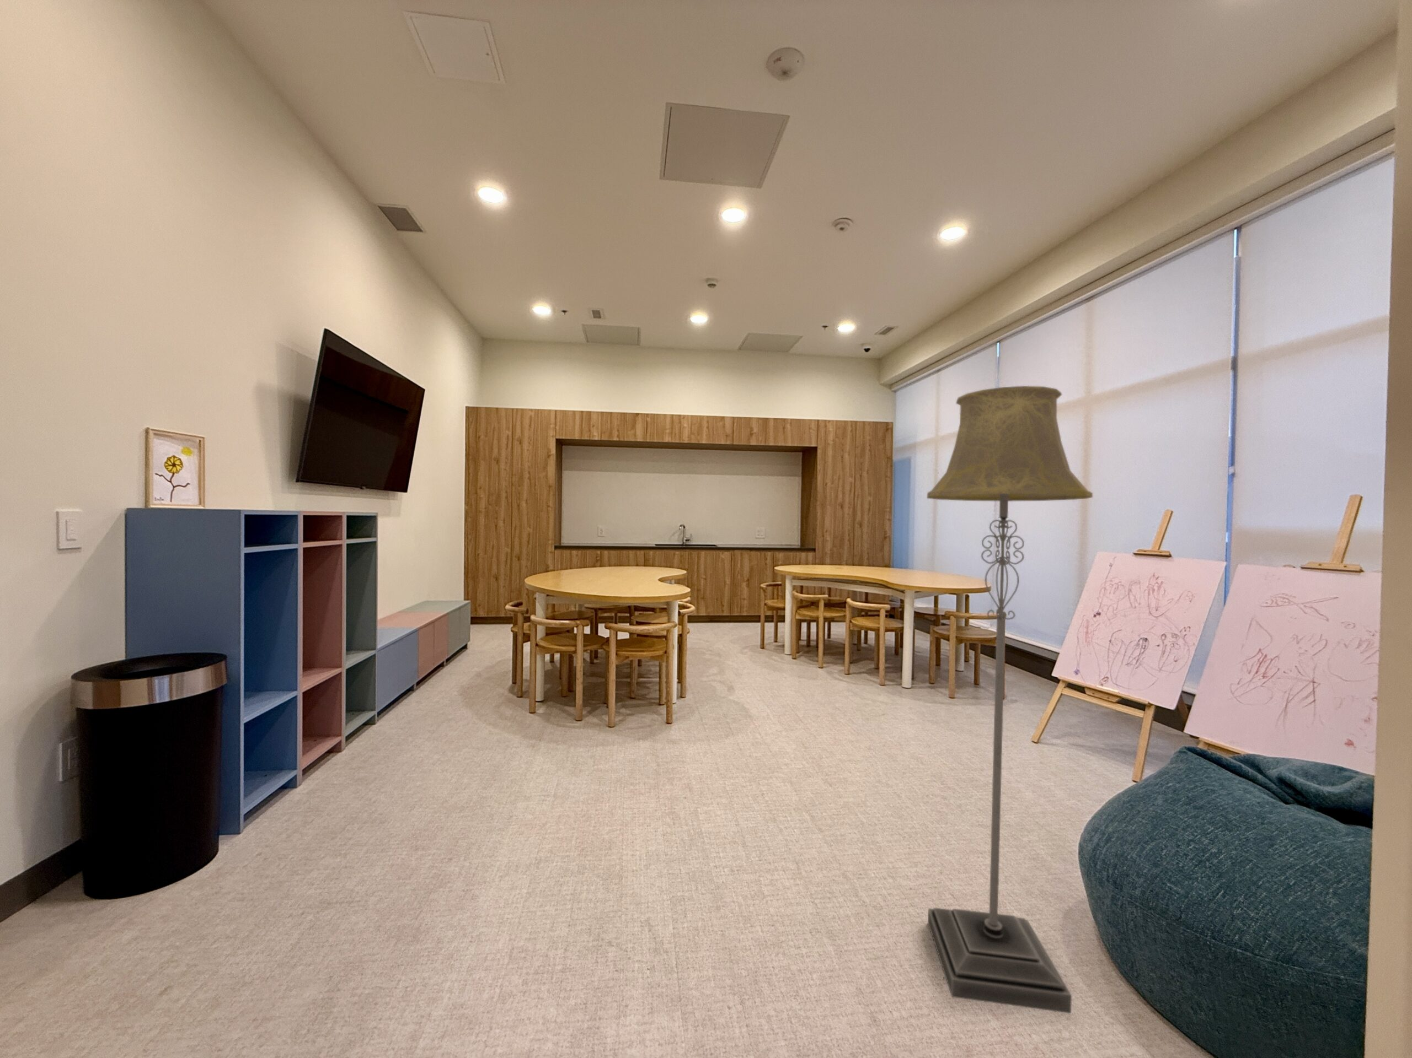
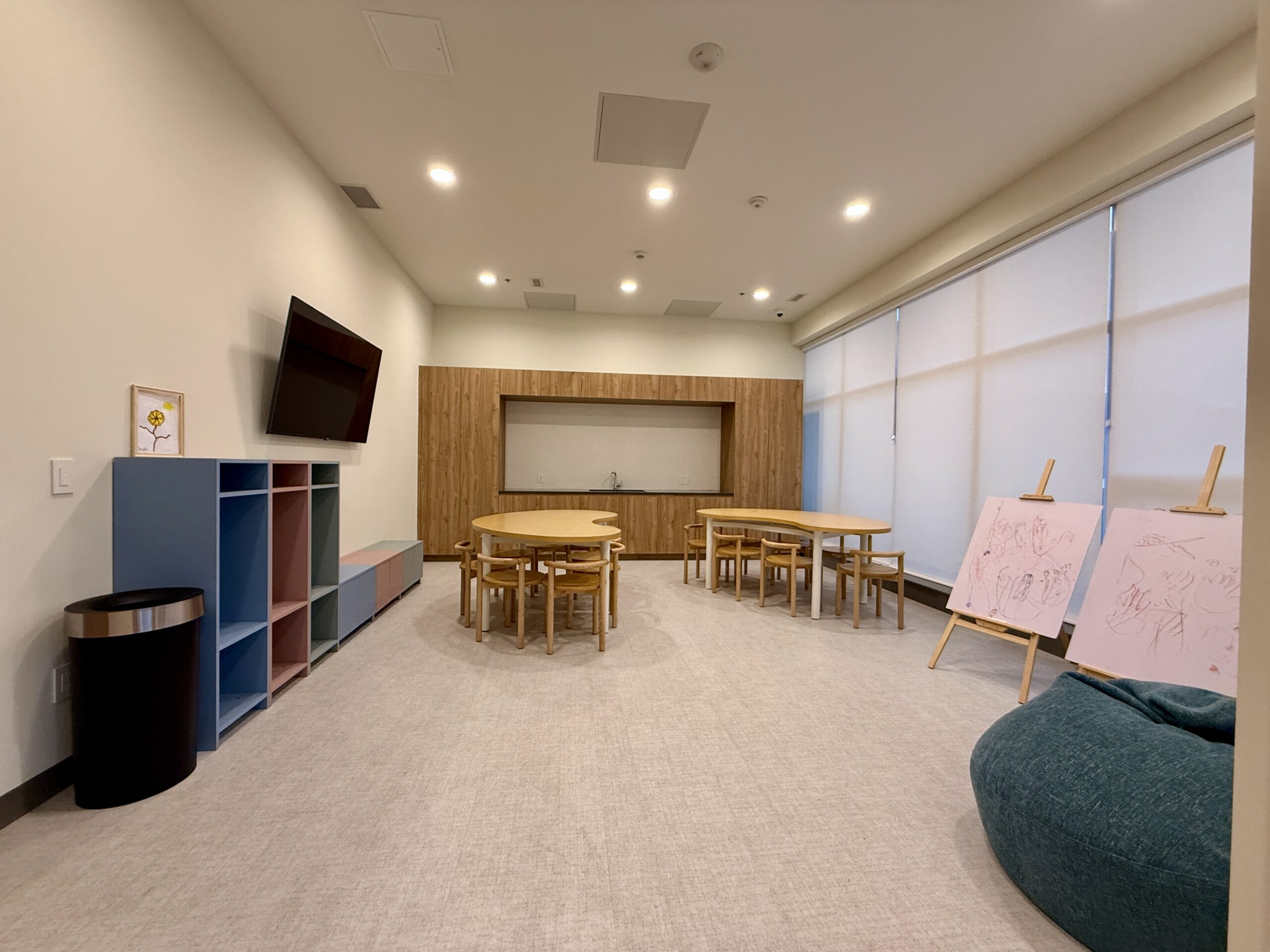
- floor lamp [926,386,1093,1014]
